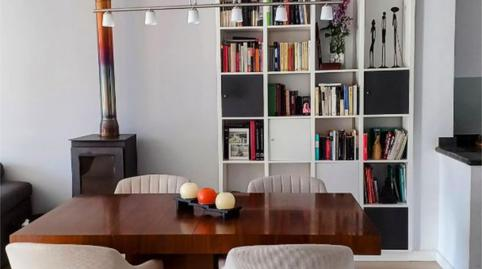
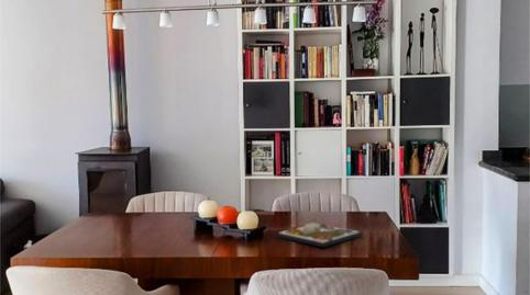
+ dinner plate [276,222,364,248]
